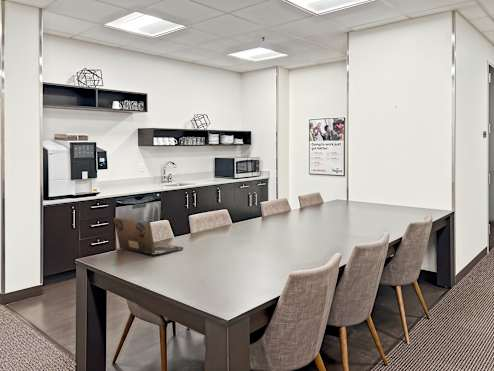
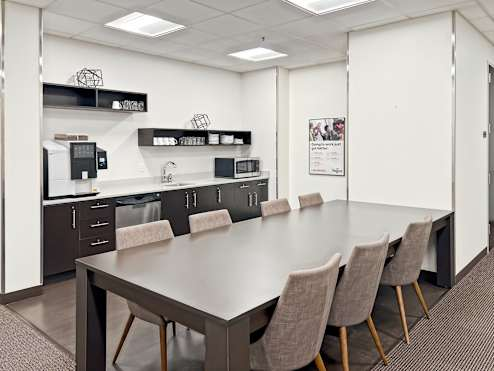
- laptop [113,217,184,256]
